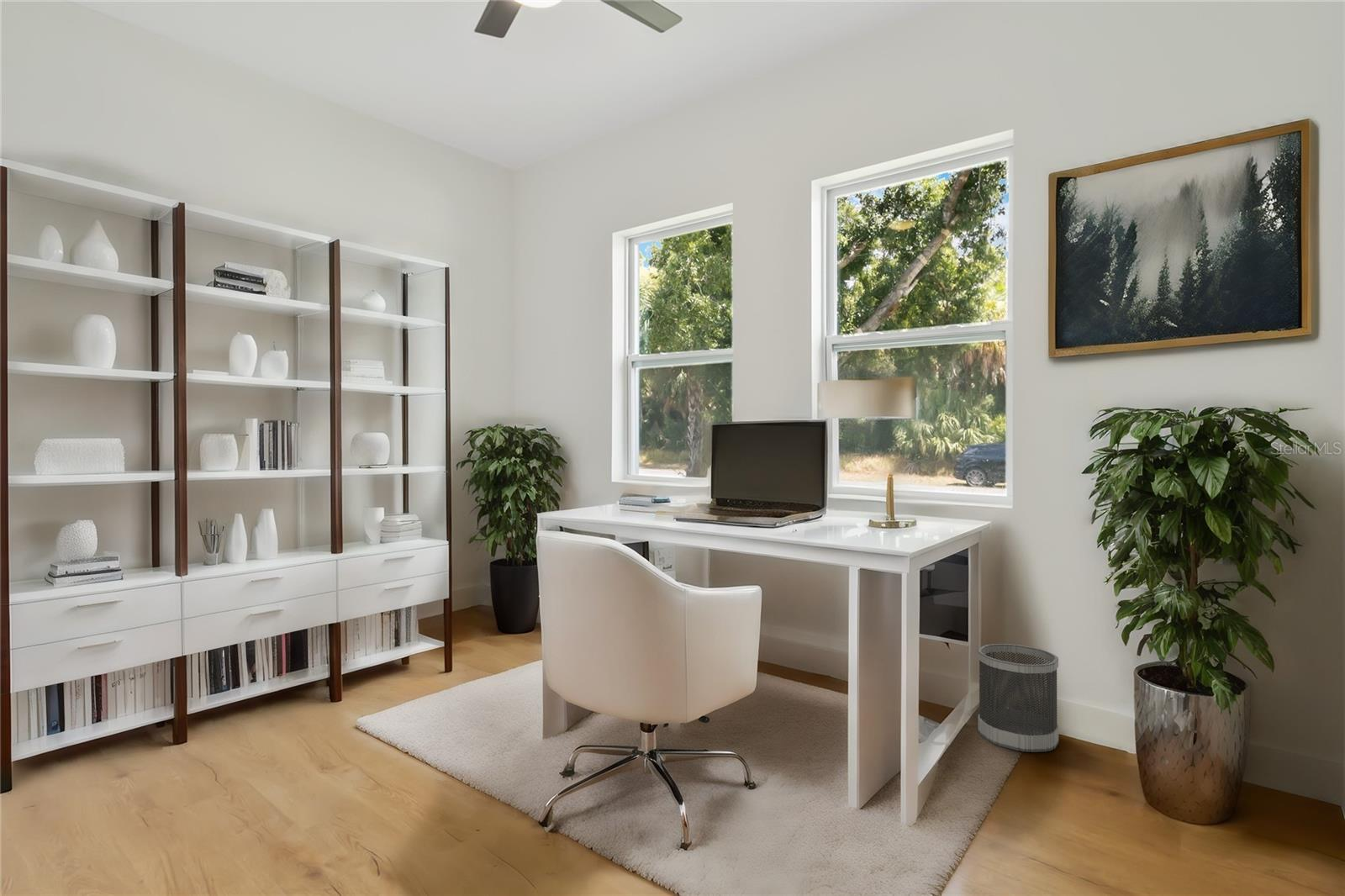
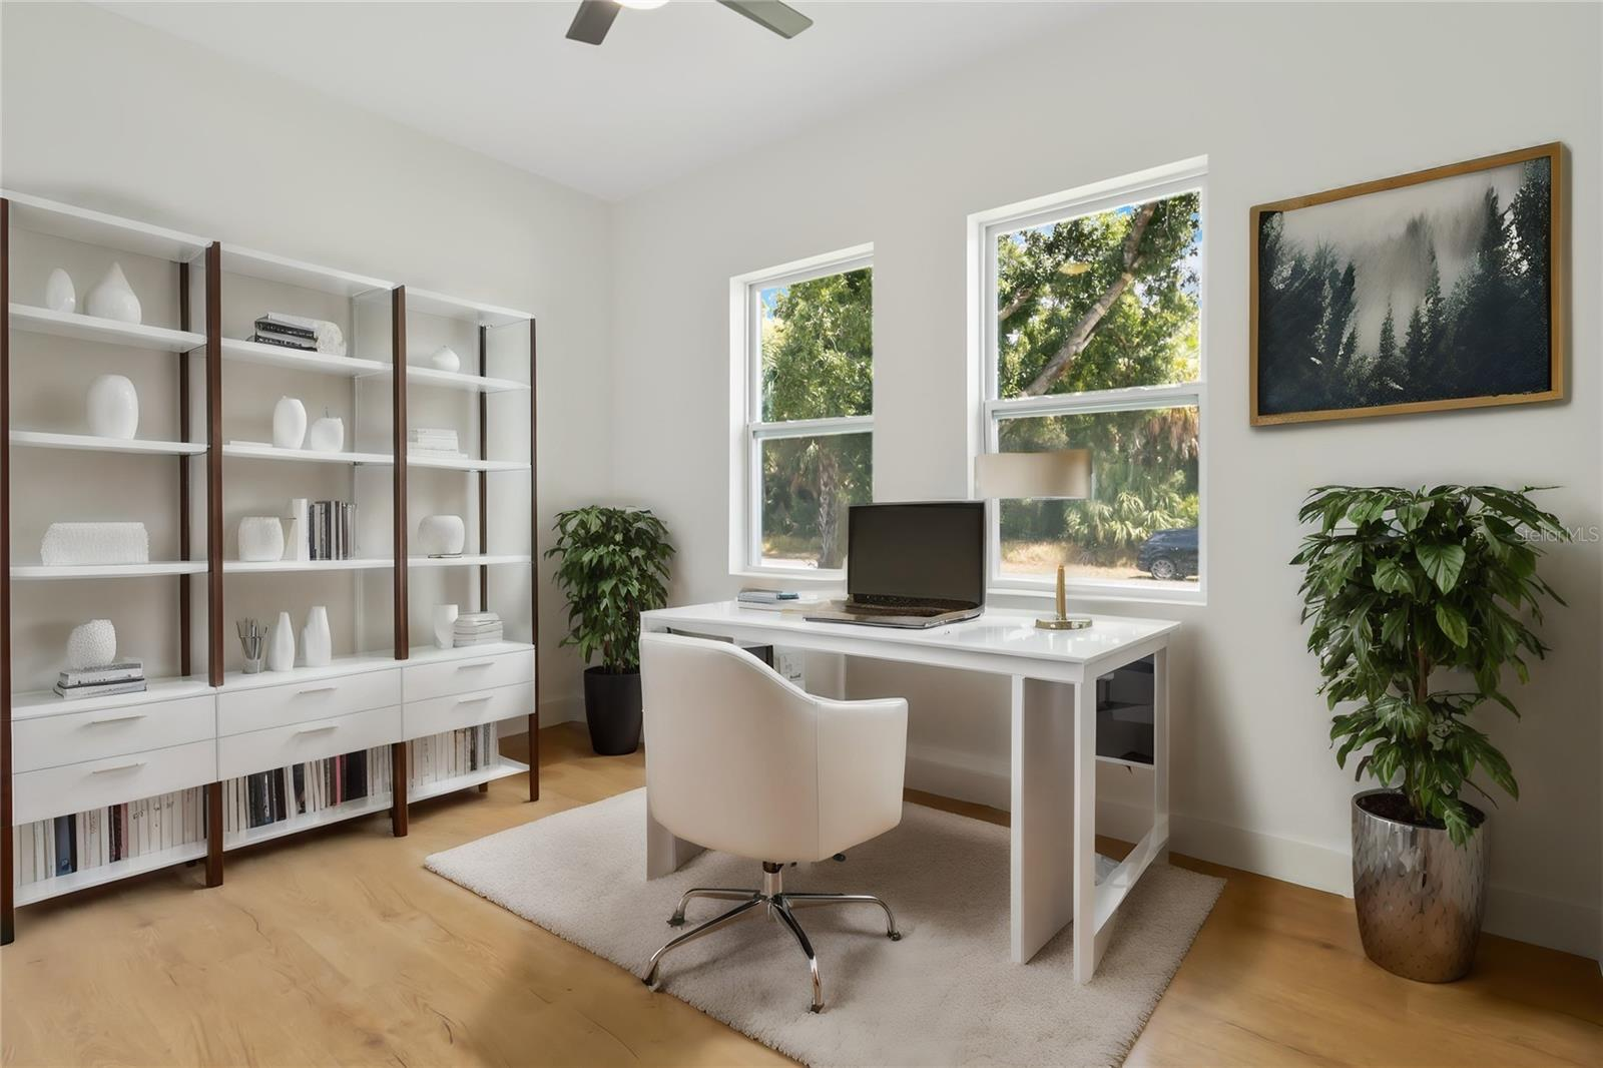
- wastebasket [977,643,1059,753]
